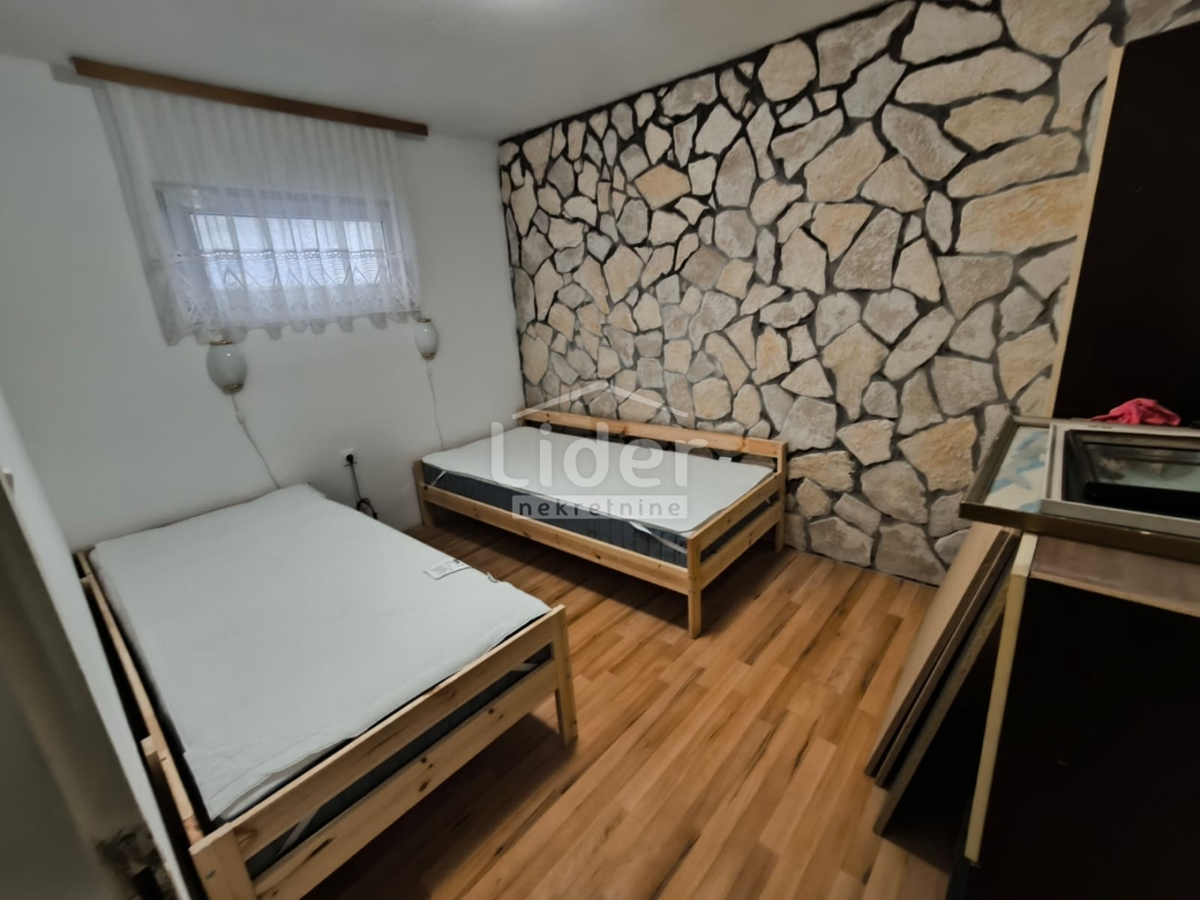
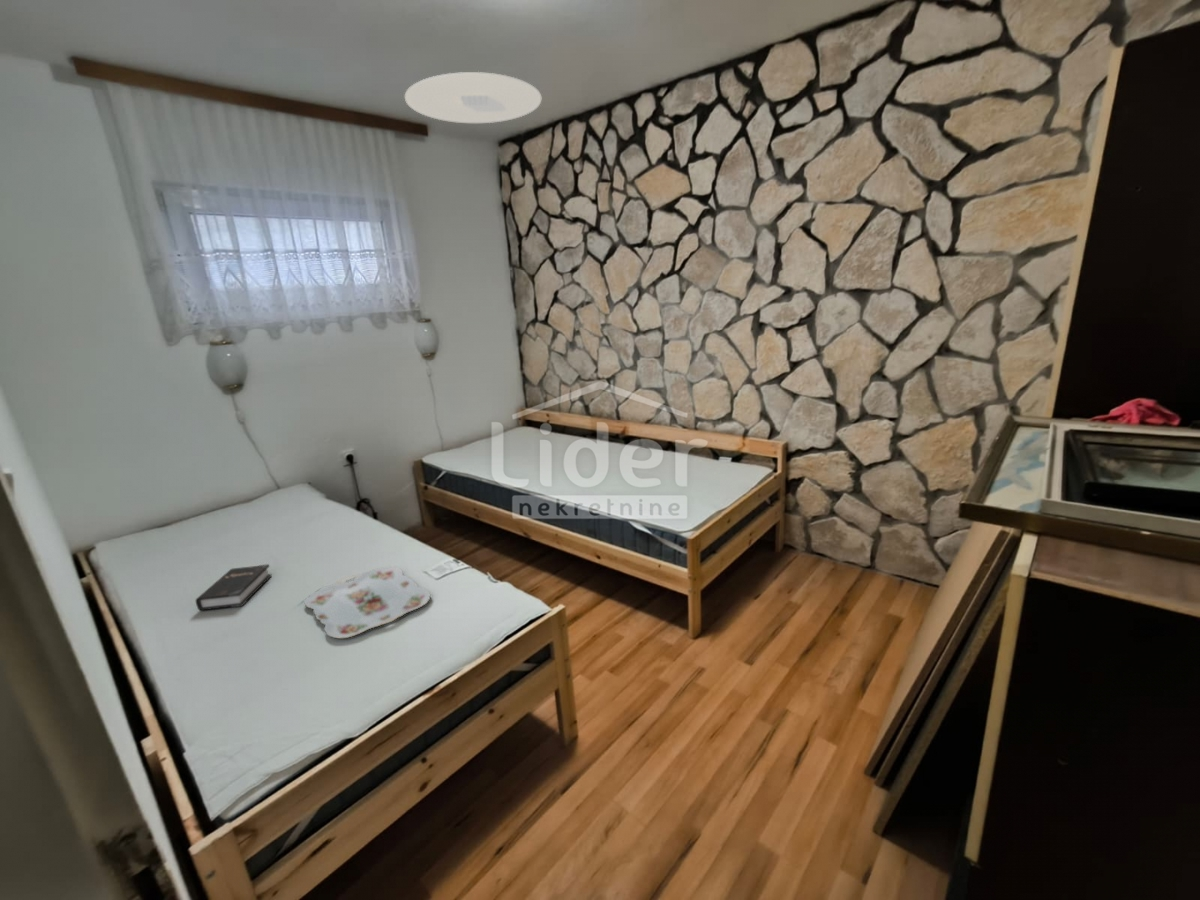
+ serving tray [303,566,431,639]
+ ceiling light [404,71,542,124]
+ hardback book [195,563,273,611]
